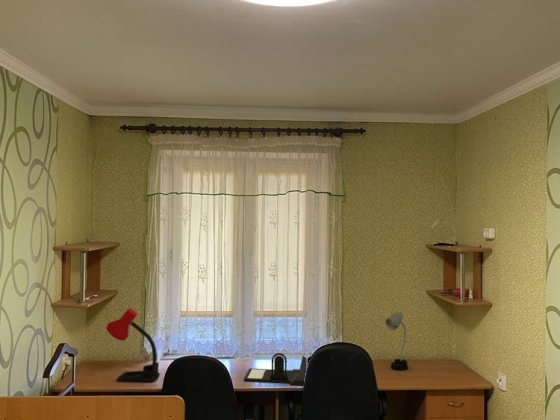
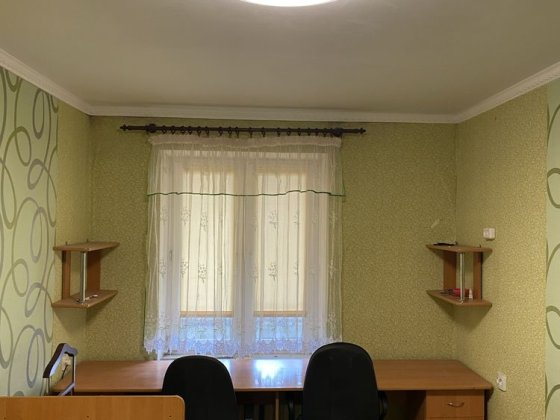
- desk organizer [243,352,312,386]
- desk lamp [384,311,409,372]
- desk lamp [105,307,161,384]
